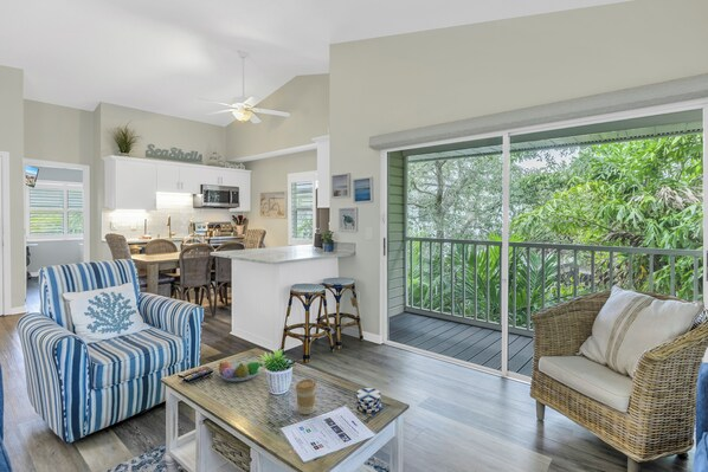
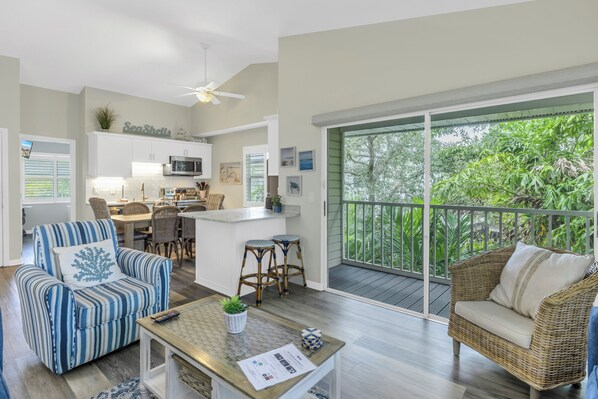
- coffee cup [295,379,317,415]
- fruit bowl [217,360,264,382]
